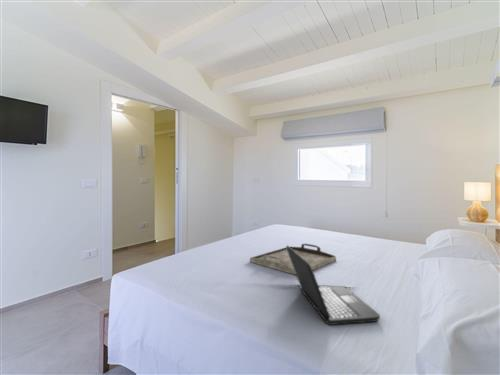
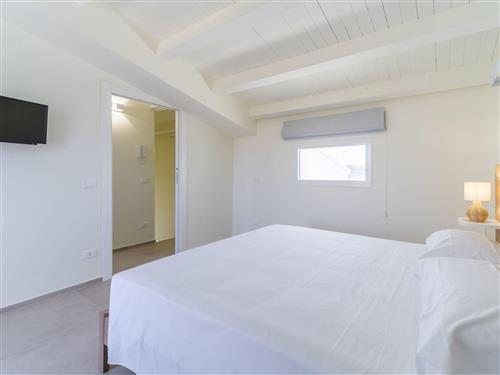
- serving tray [249,243,337,276]
- laptop [285,244,381,326]
